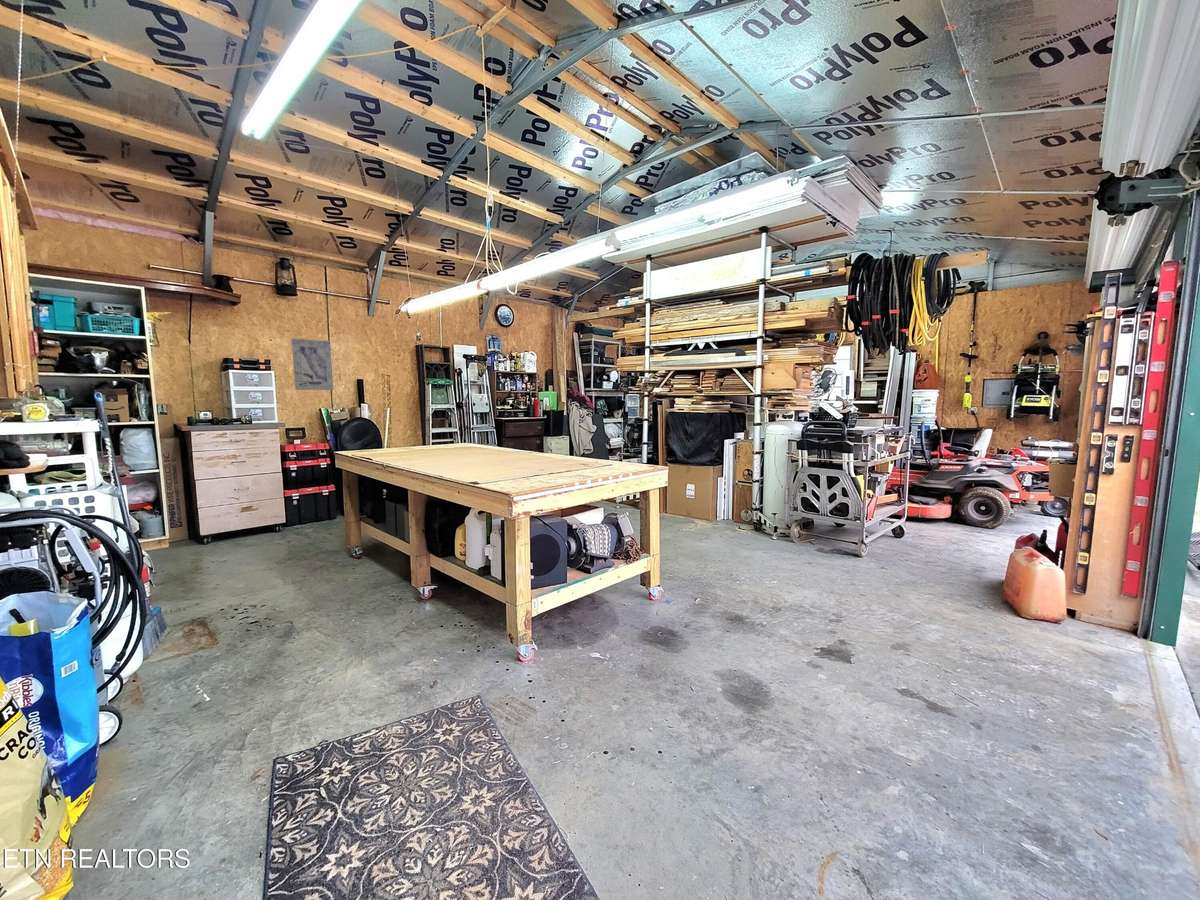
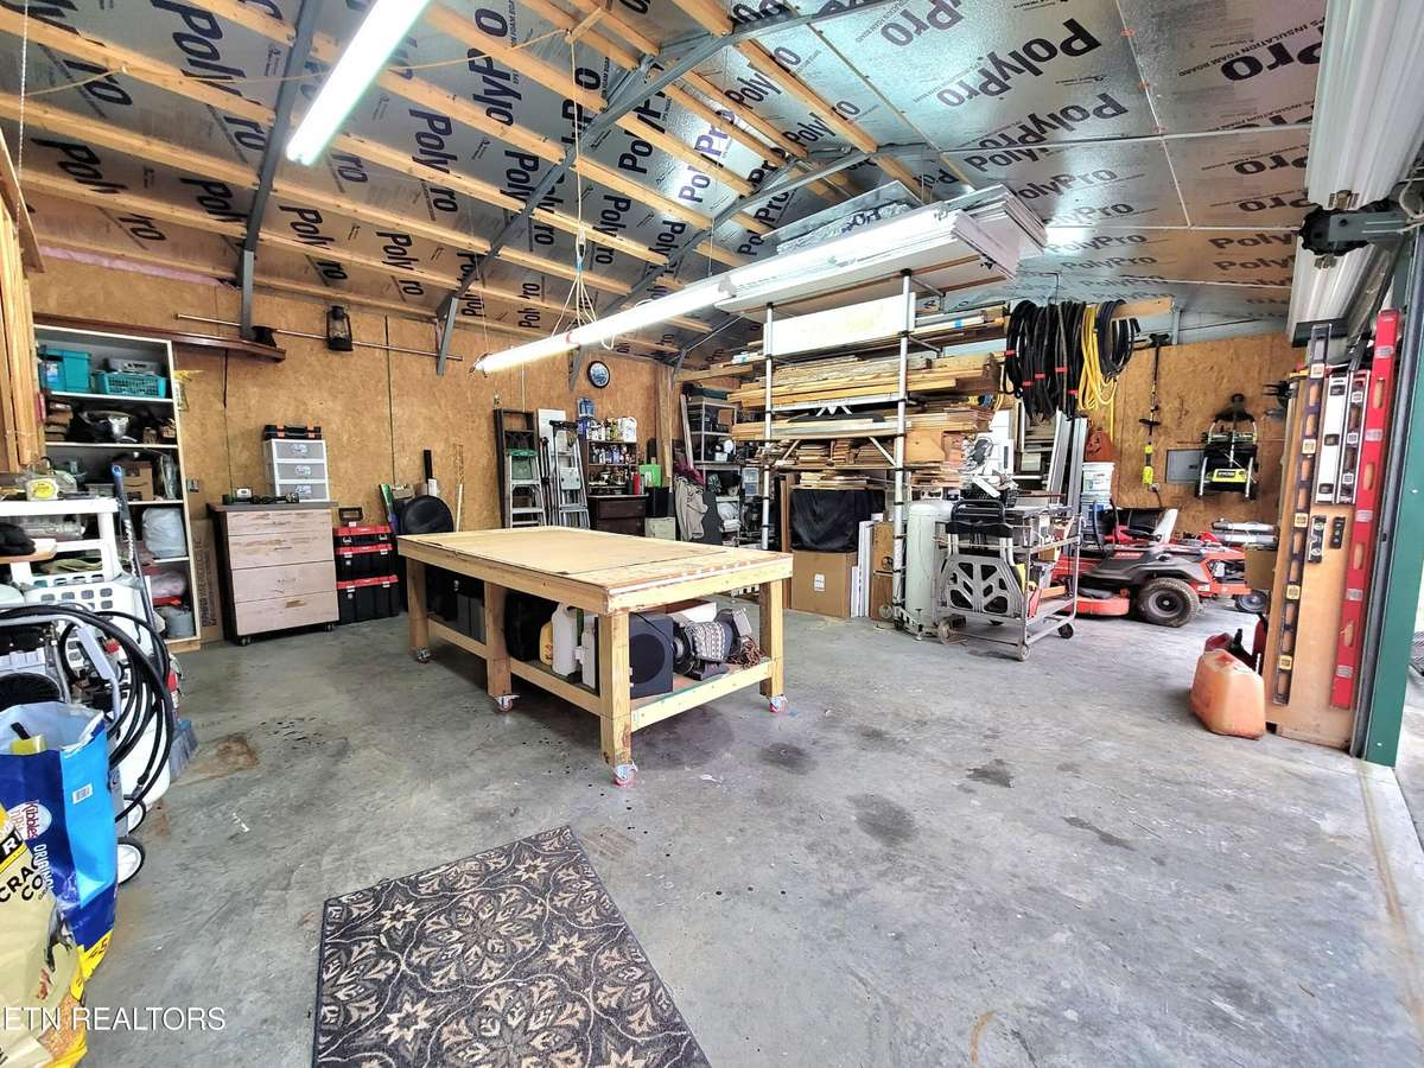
- wall art [291,337,334,391]
